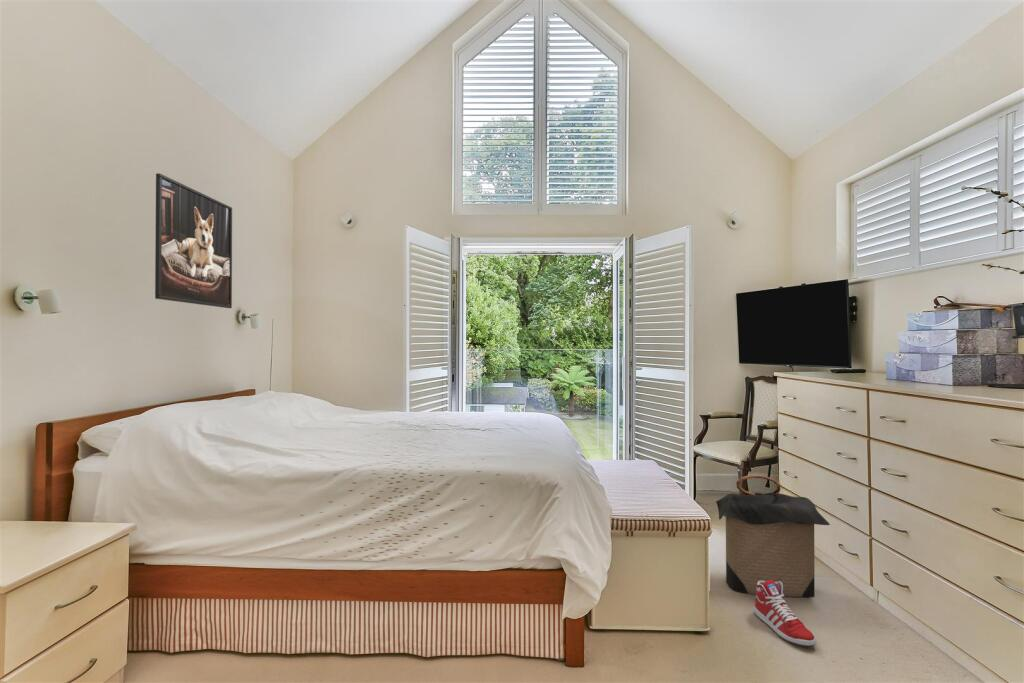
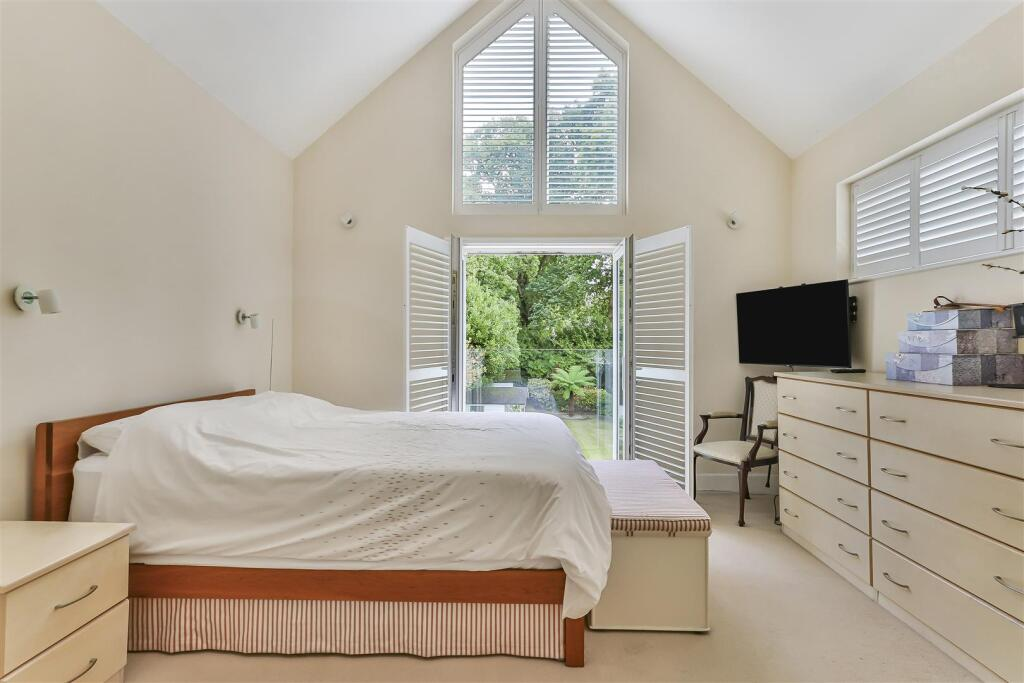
- sneaker [753,580,817,647]
- laundry hamper [715,474,831,598]
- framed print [154,172,233,309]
